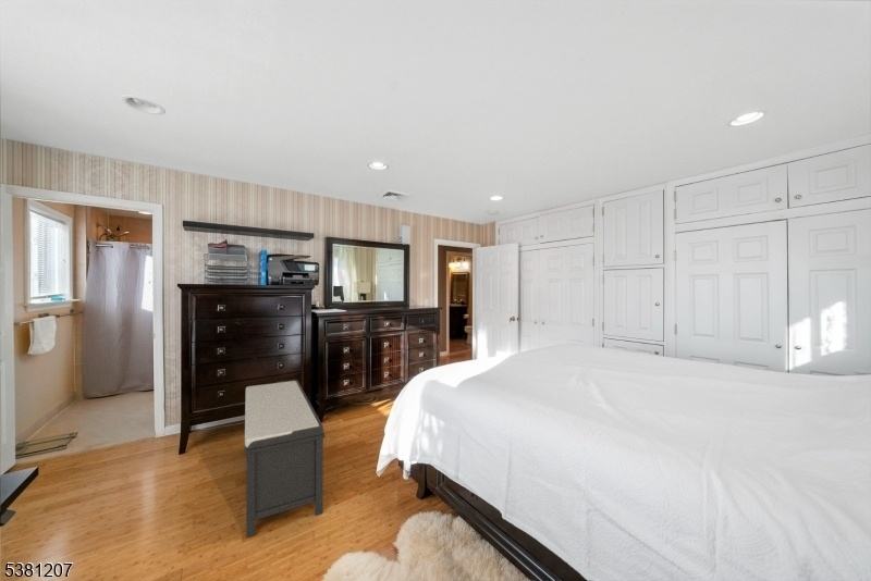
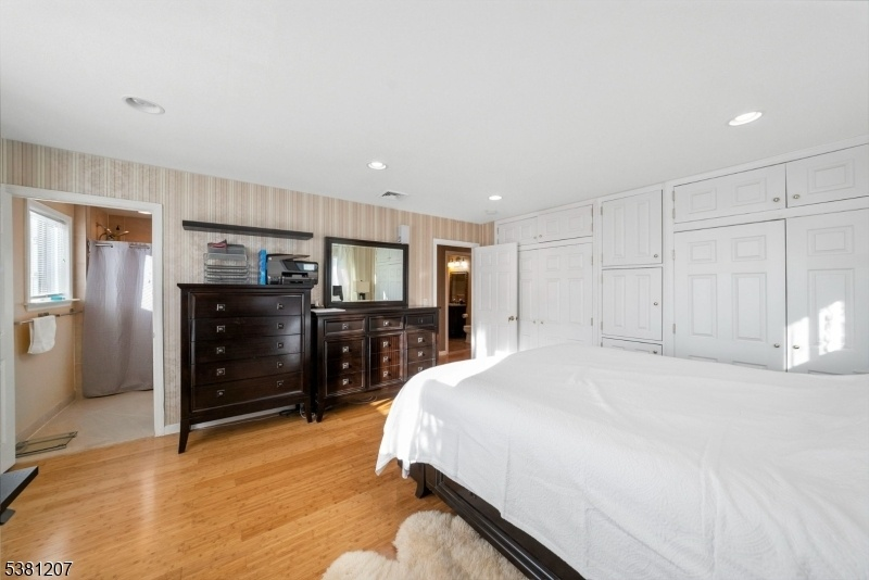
- bench [244,379,327,539]
